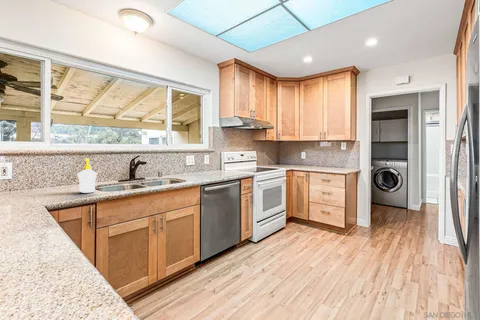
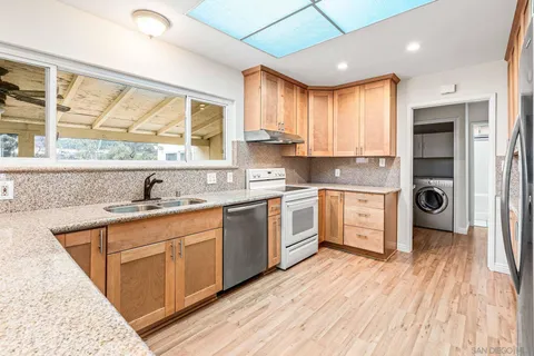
- soap bottle [76,157,98,194]
